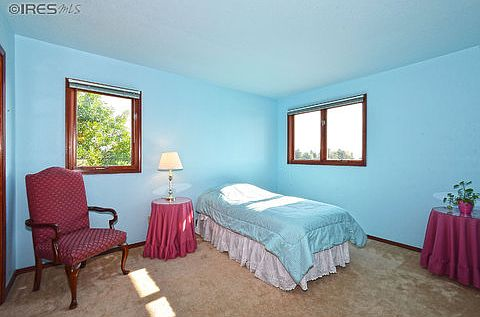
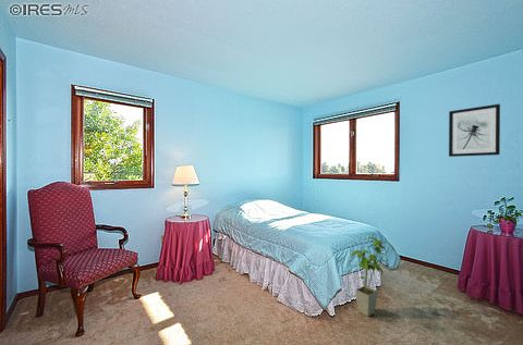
+ house plant [350,236,396,318]
+ wall art [448,102,501,158]
